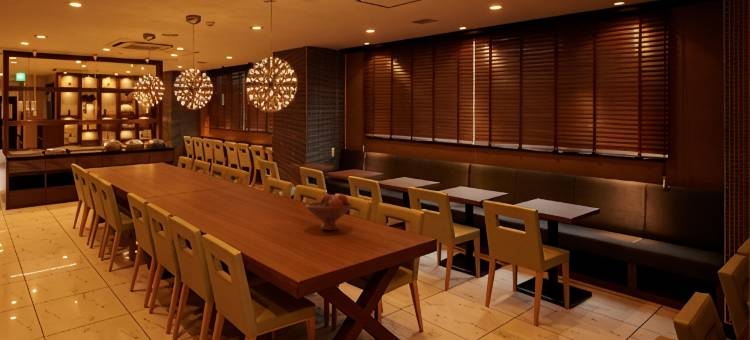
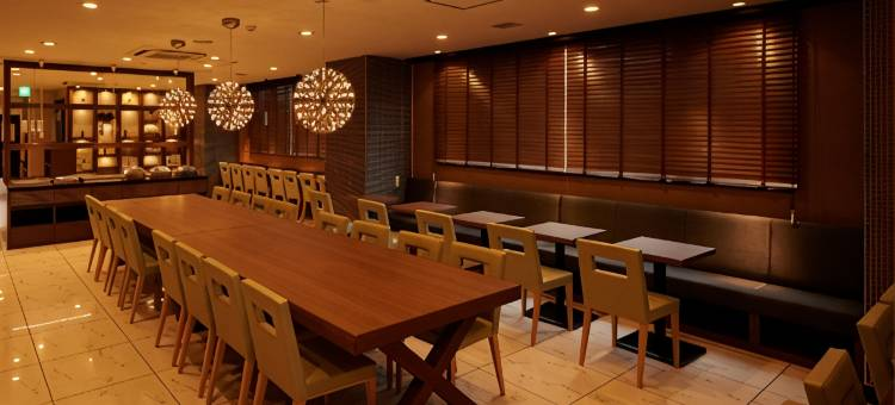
- fruit bowl [305,193,353,231]
